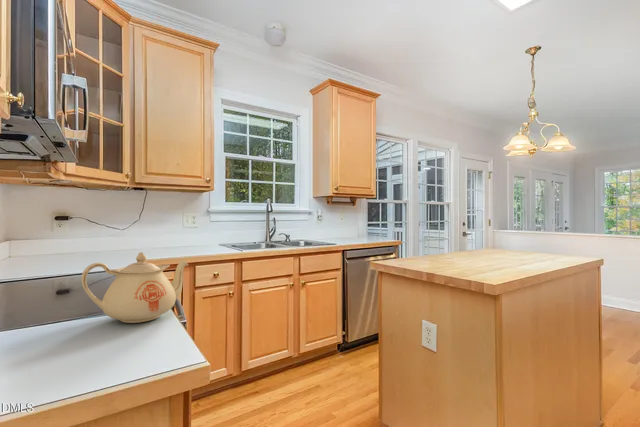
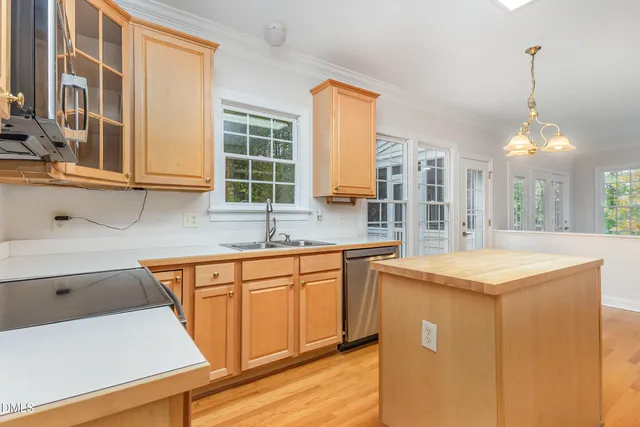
- teapot [80,251,189,324]
